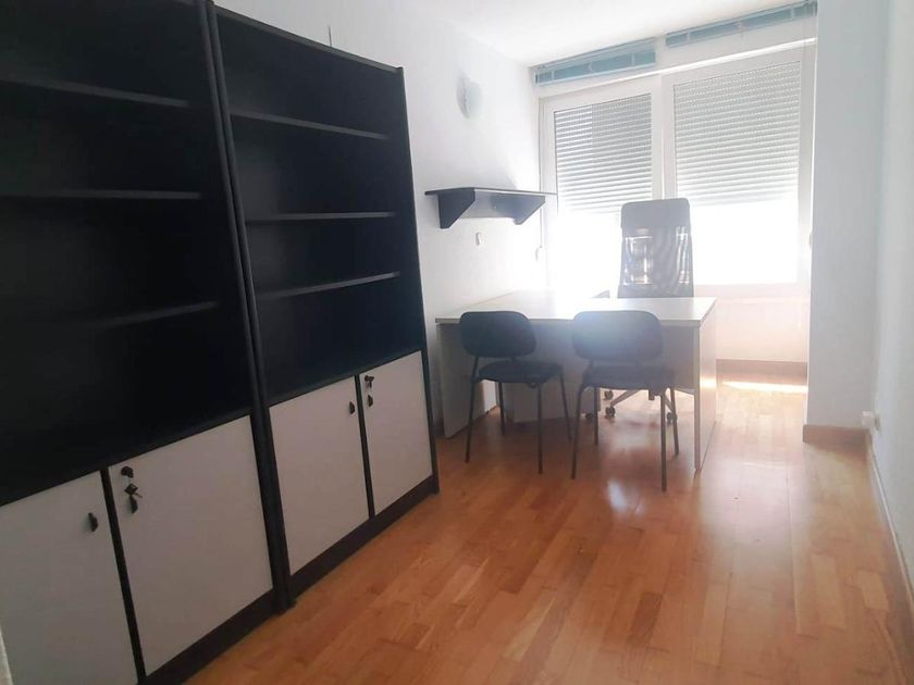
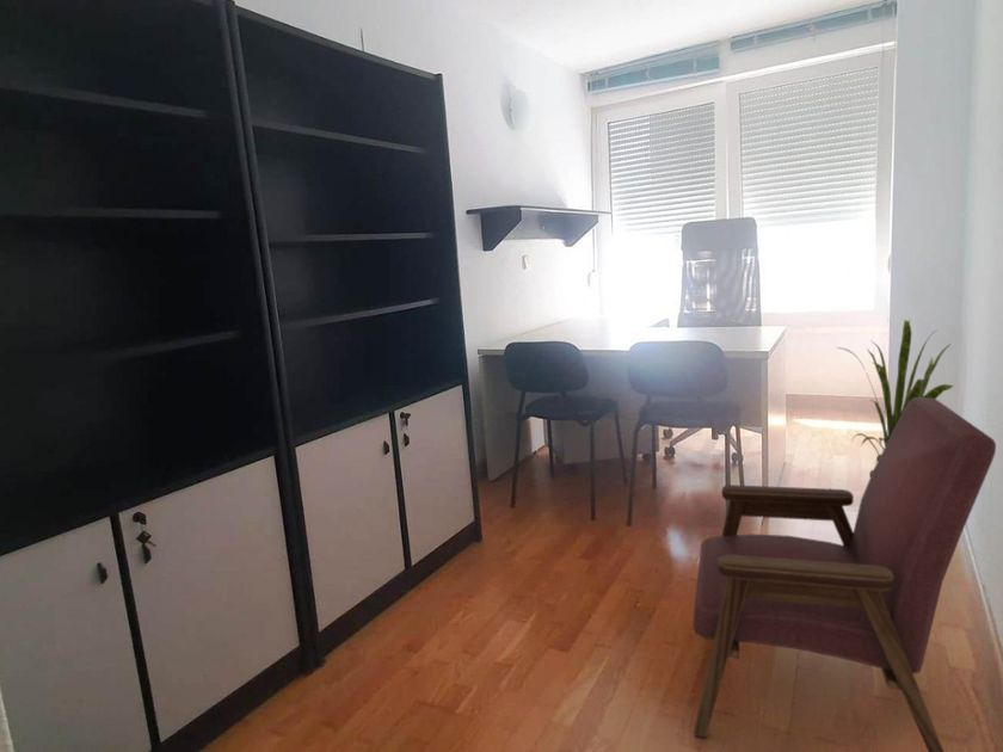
+ house plant [836,319,955,479]
+ armchair [691,397,997,752]
